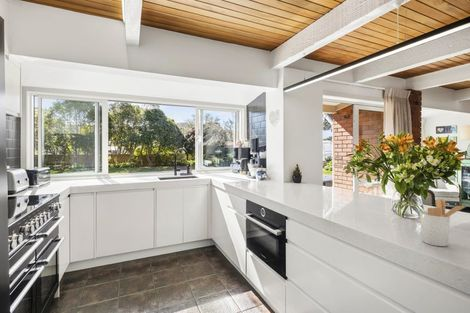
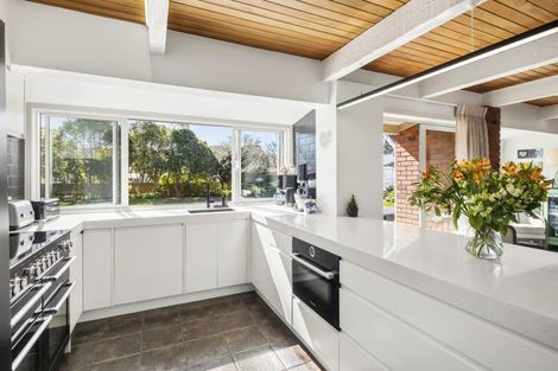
- utensil holder [419,198,469,247]
